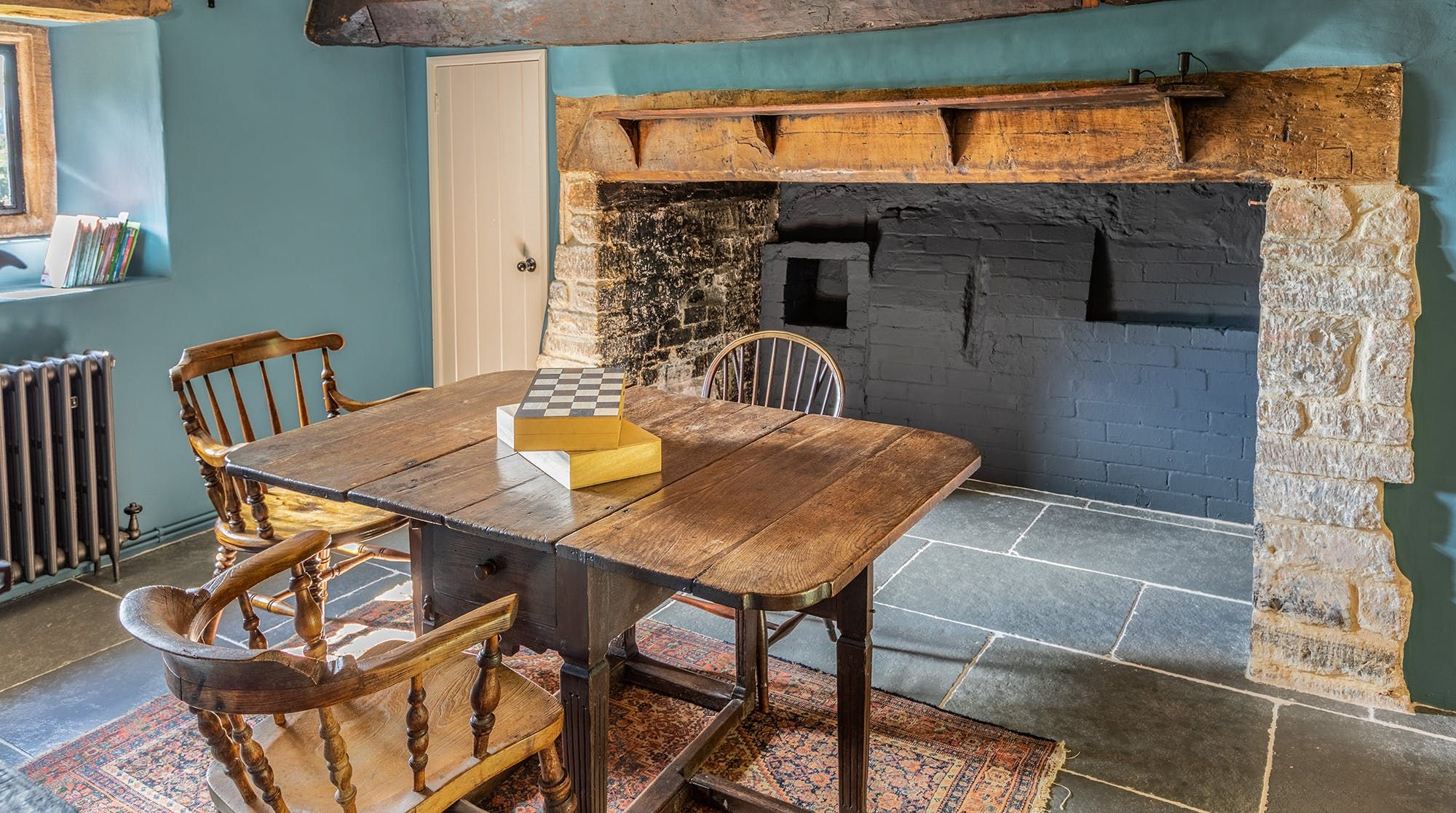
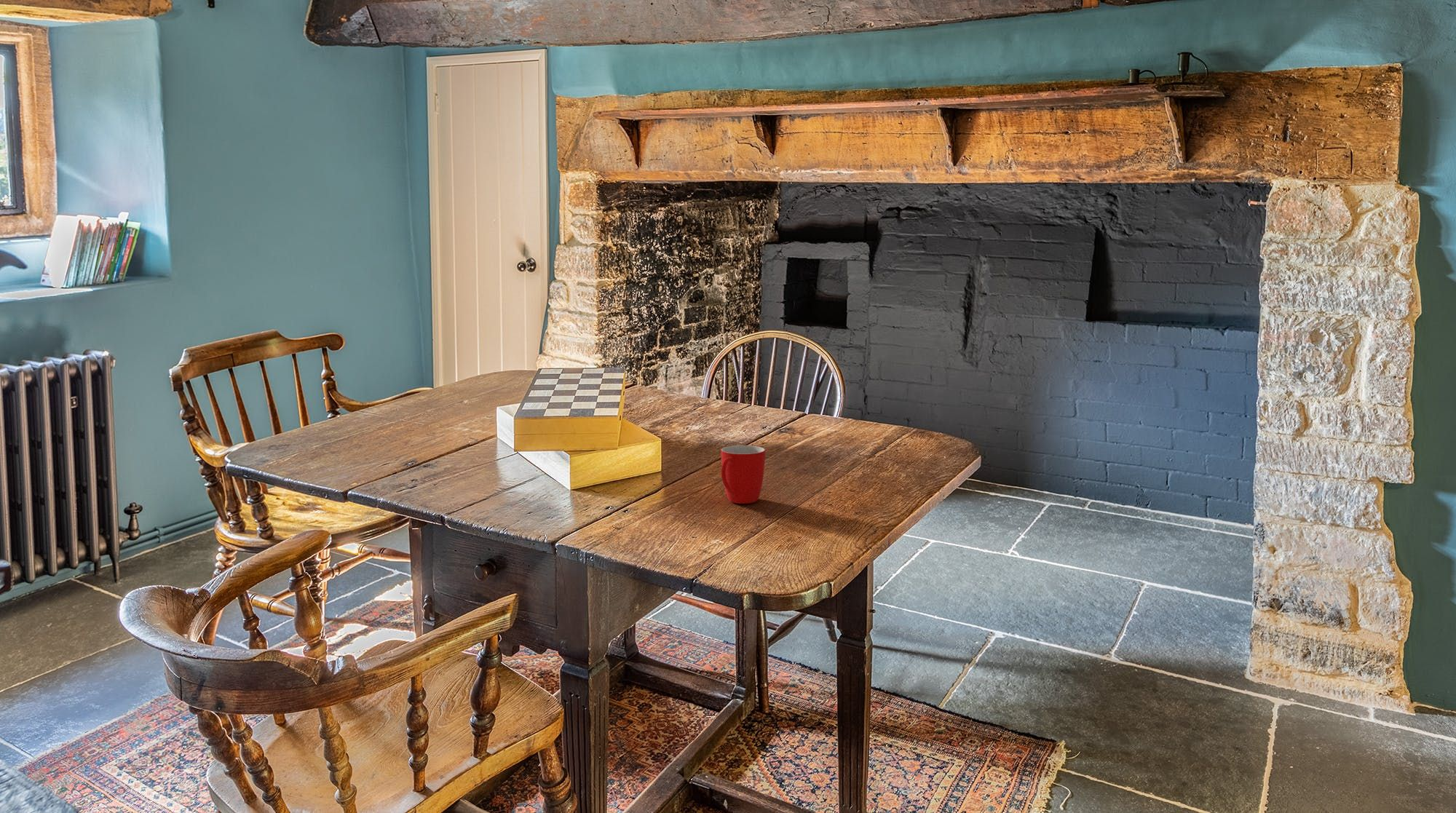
+ mug [721,445,766,504]
